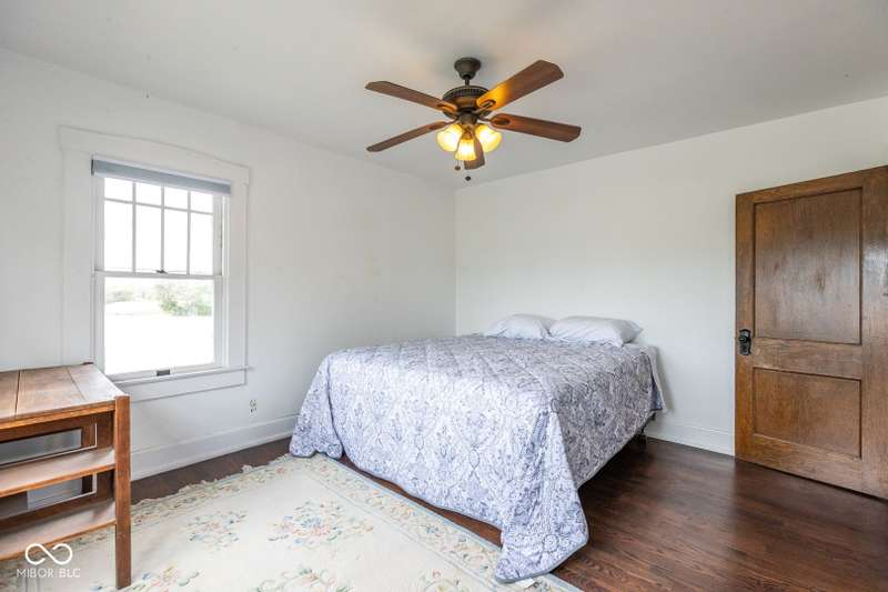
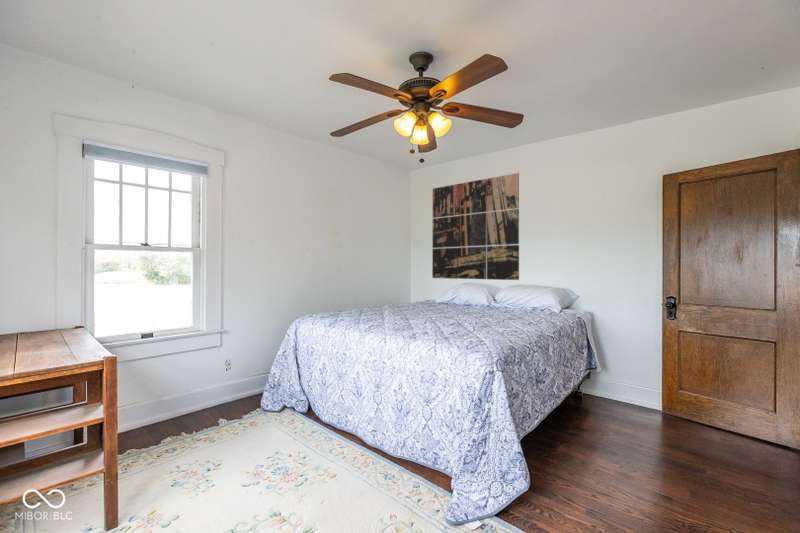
+ wall art [431,172,520,281]
